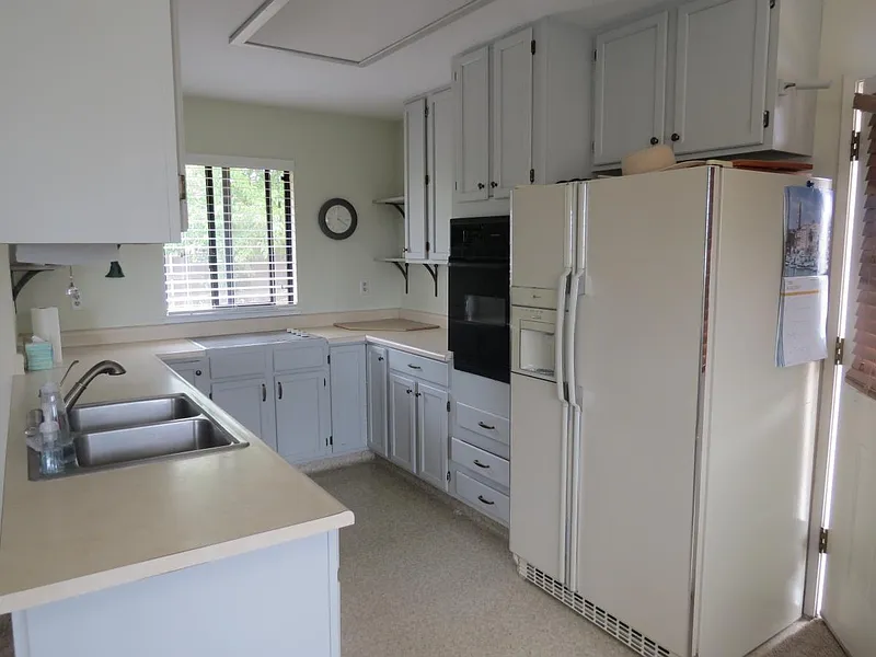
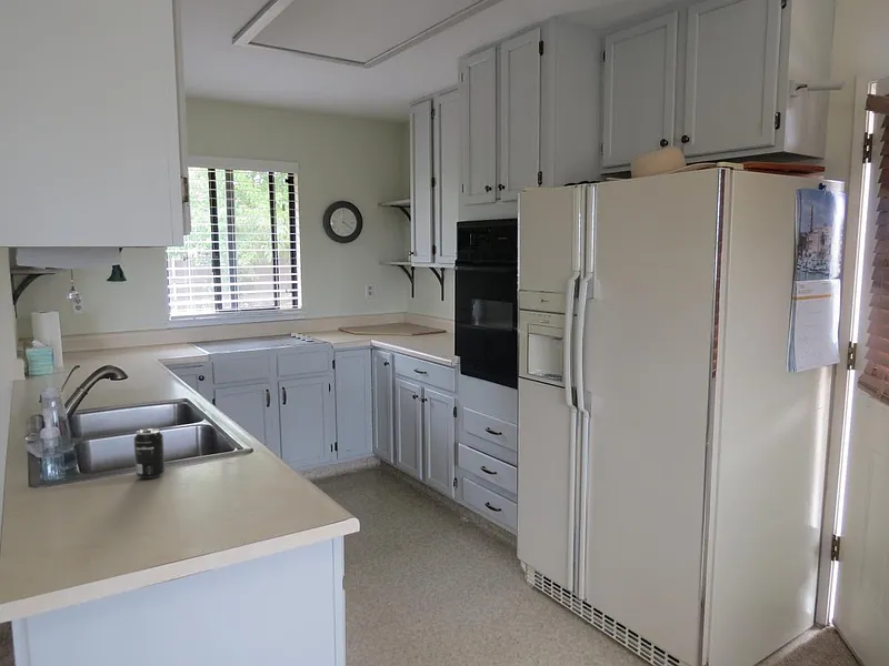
+ beverage can [133,427,166,480]
